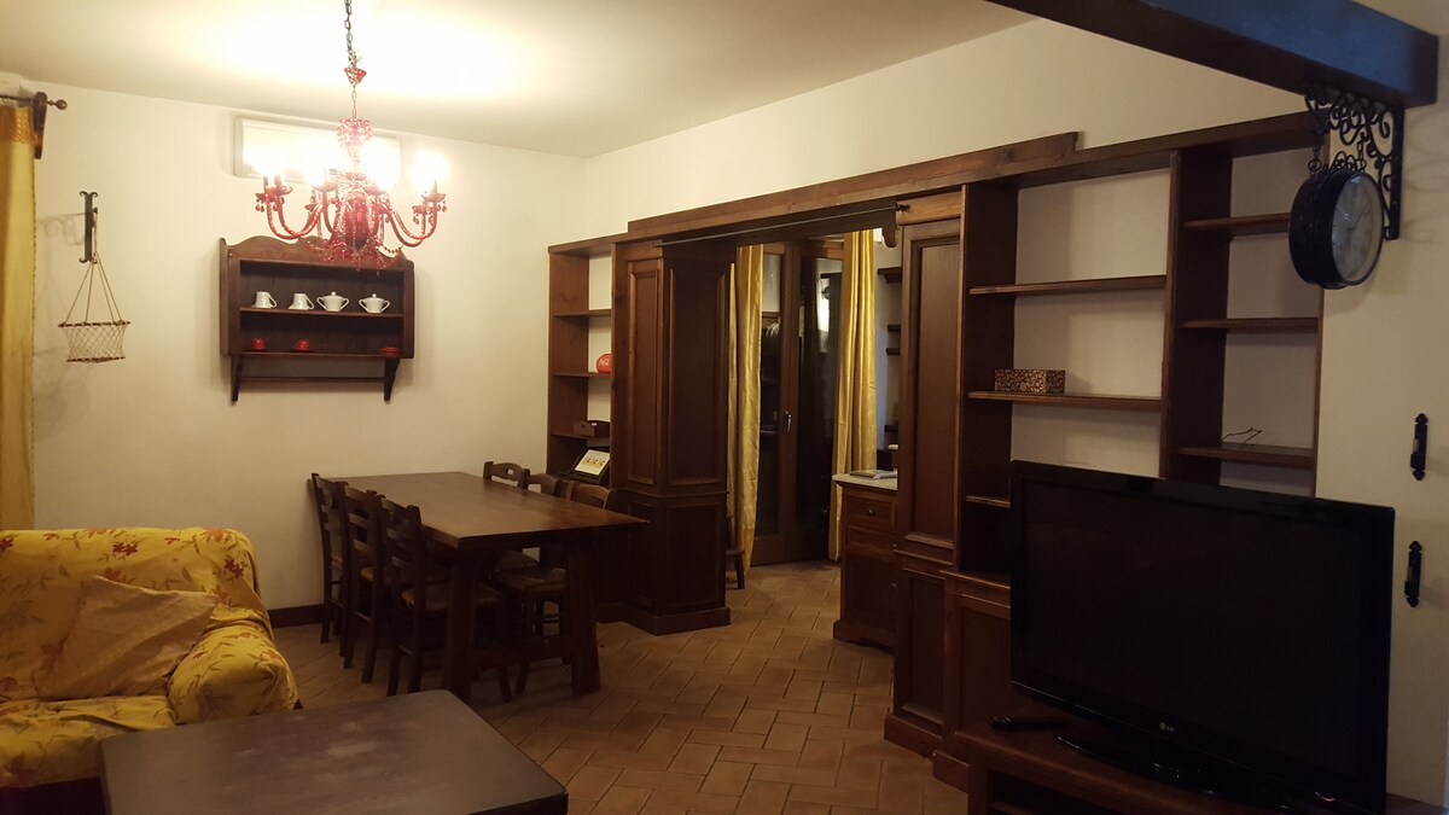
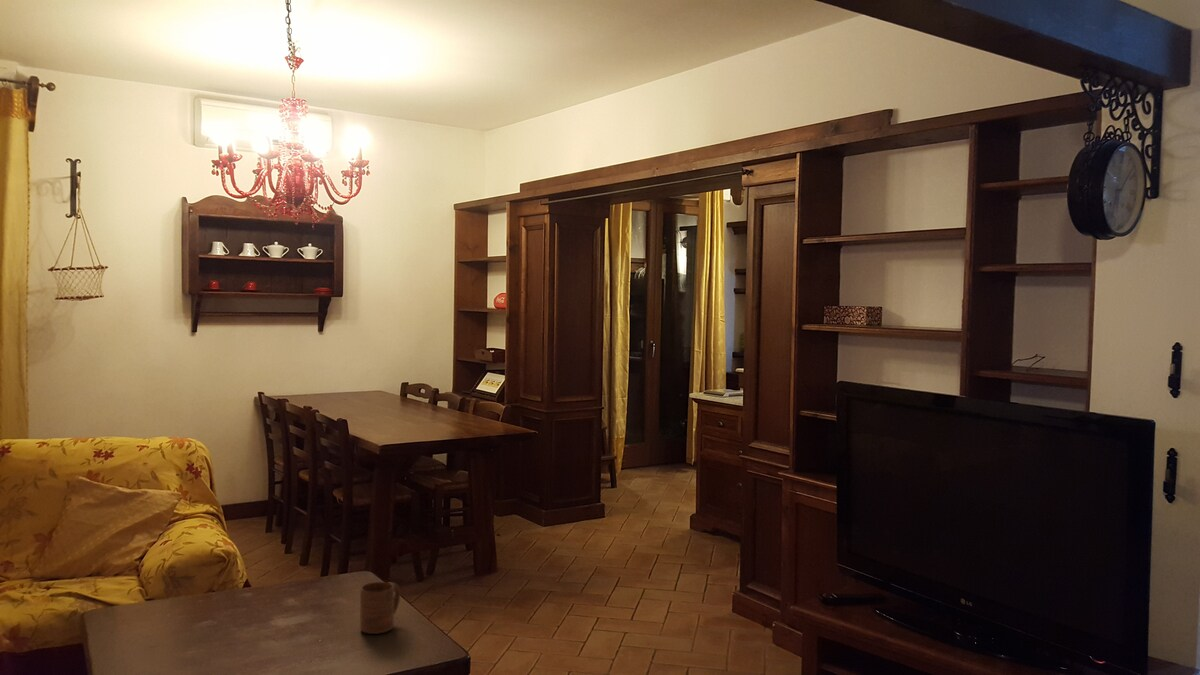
+ cup [359,581,402,635]
